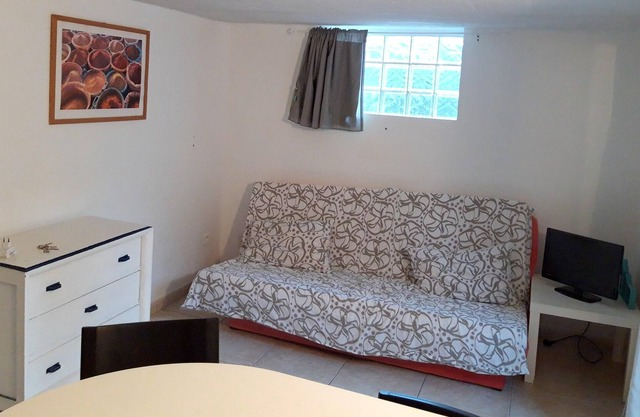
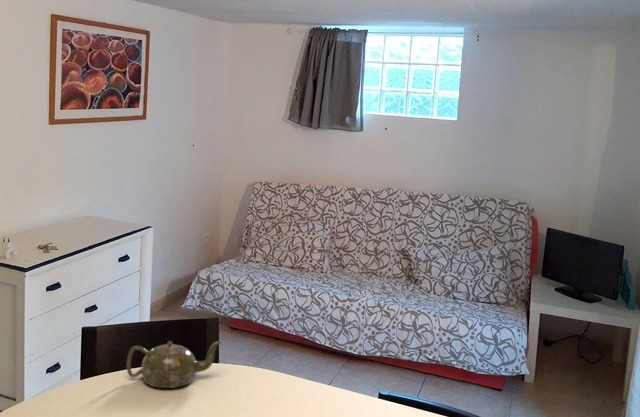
+ teapot [126,340,222,389]
